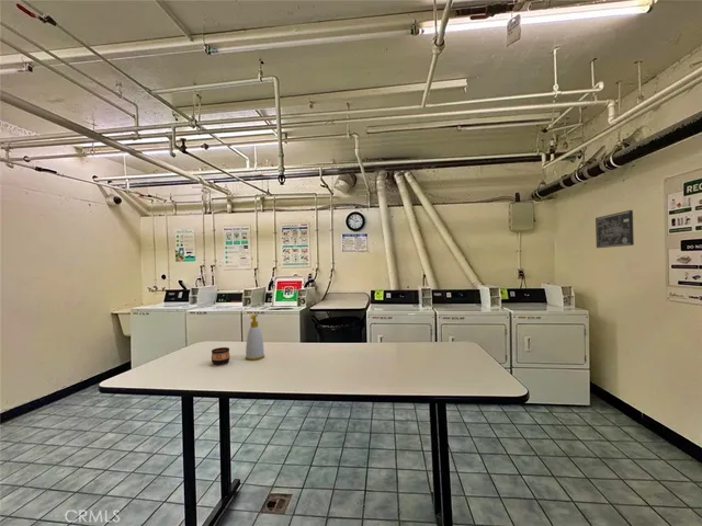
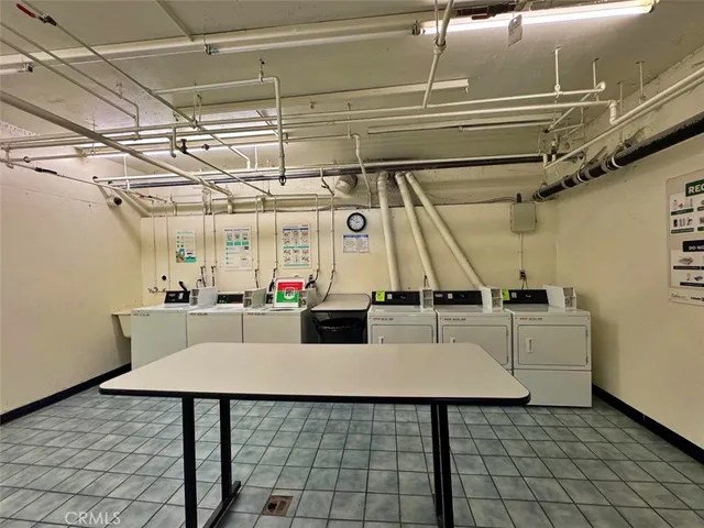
- soap bottle [245,313,265,361]
- cup [211,346,231,366]
- wall art [595,209,635,249]
